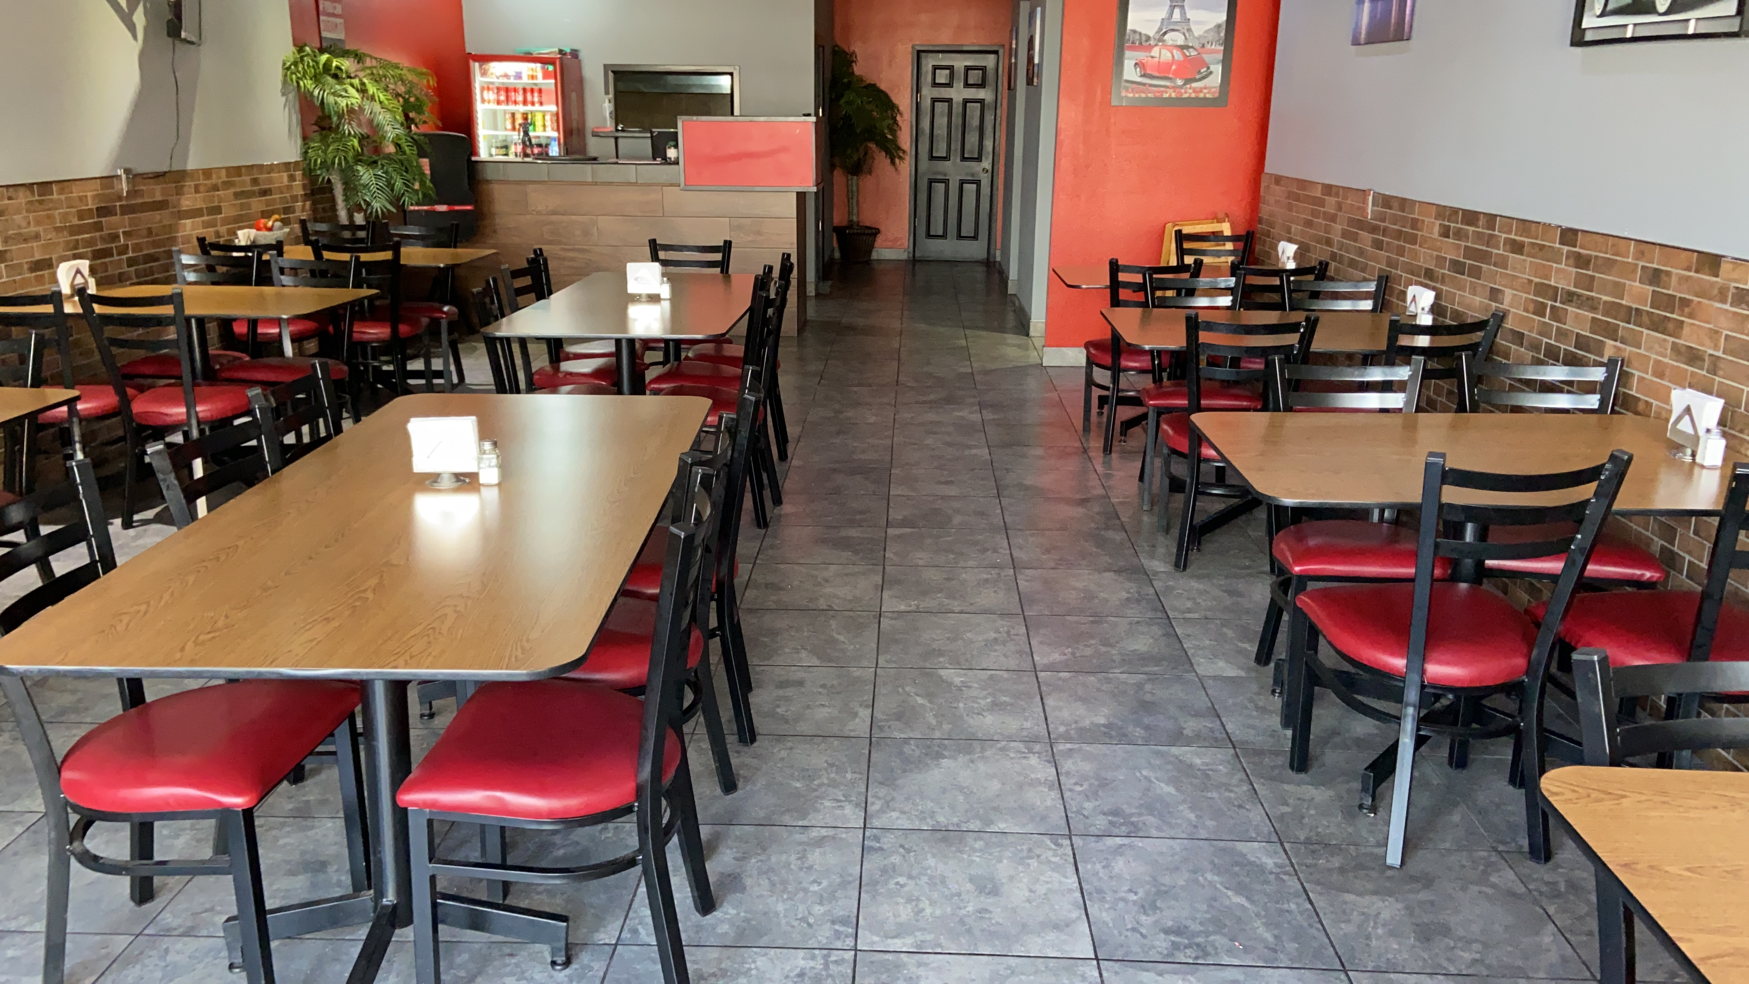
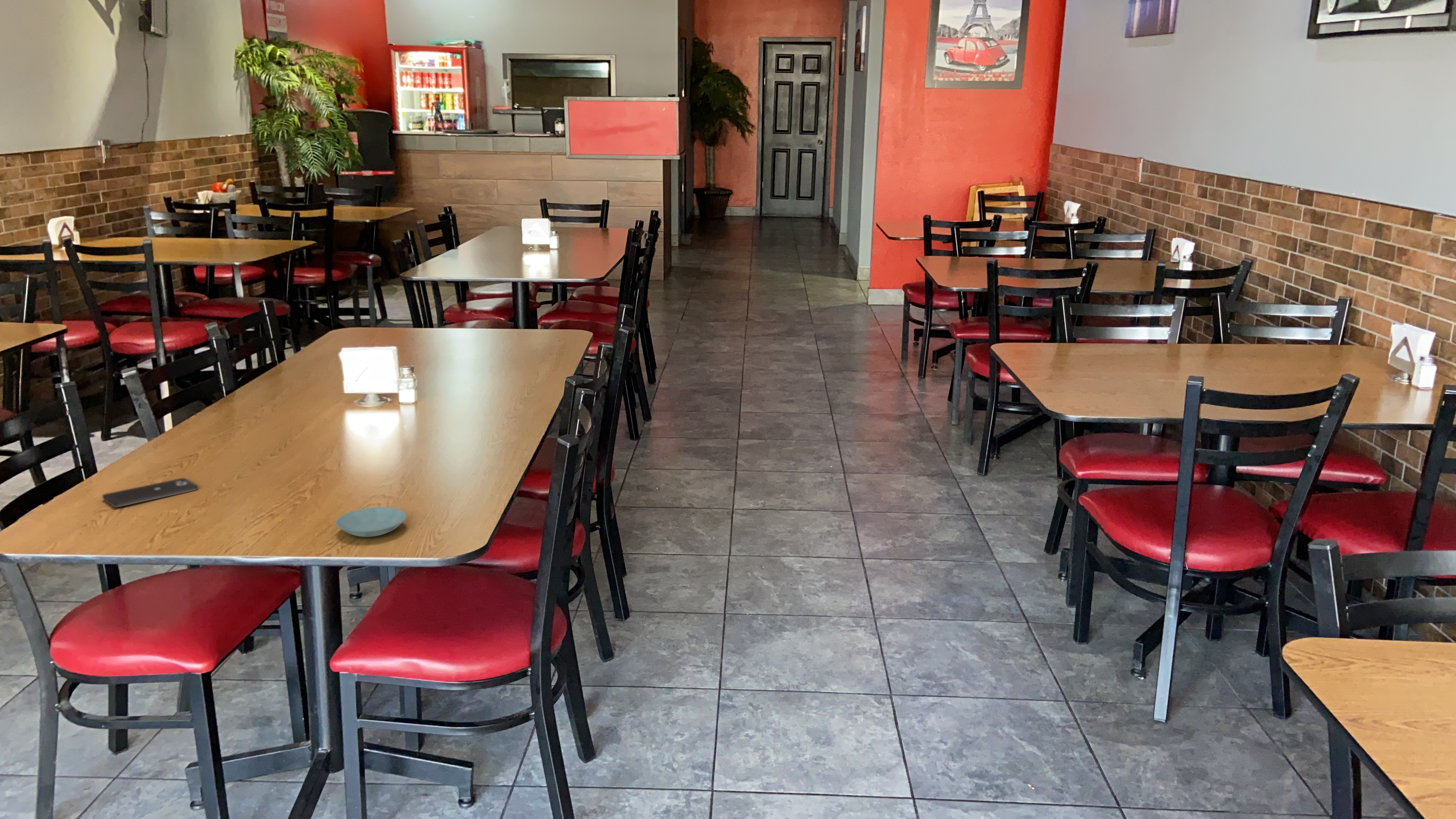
+ smartphone [102,478,198,508]
+ saucer [336,507,407,538]
